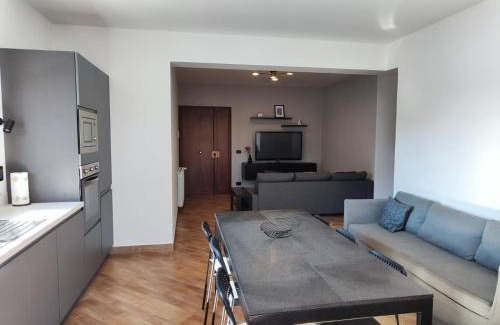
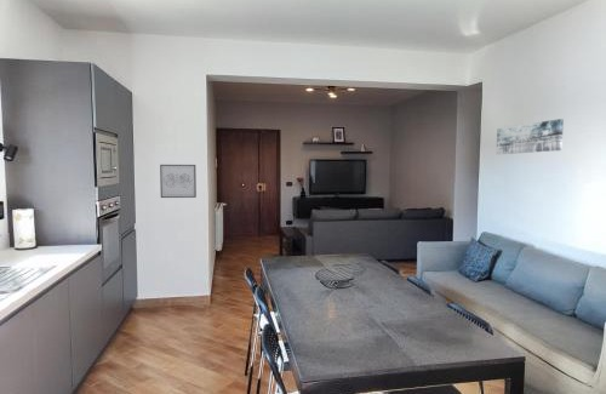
+ wall art [496,118,565,155]
+ wall art [159,164,198,199]
